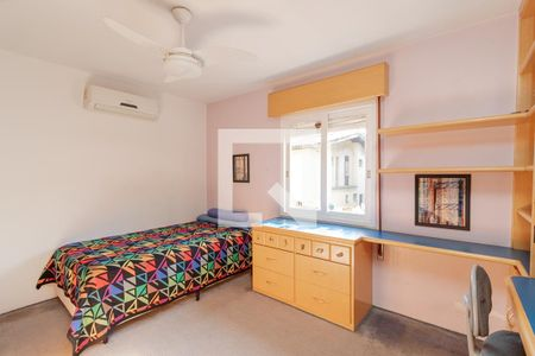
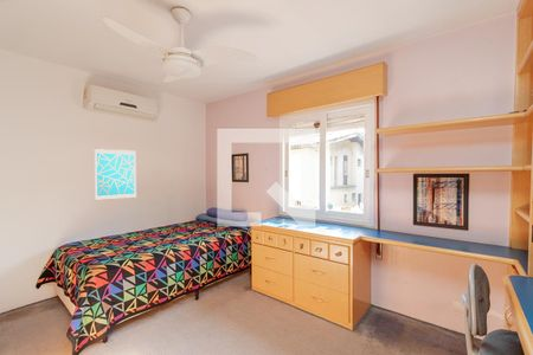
+ wall art [94,147,137,202]
